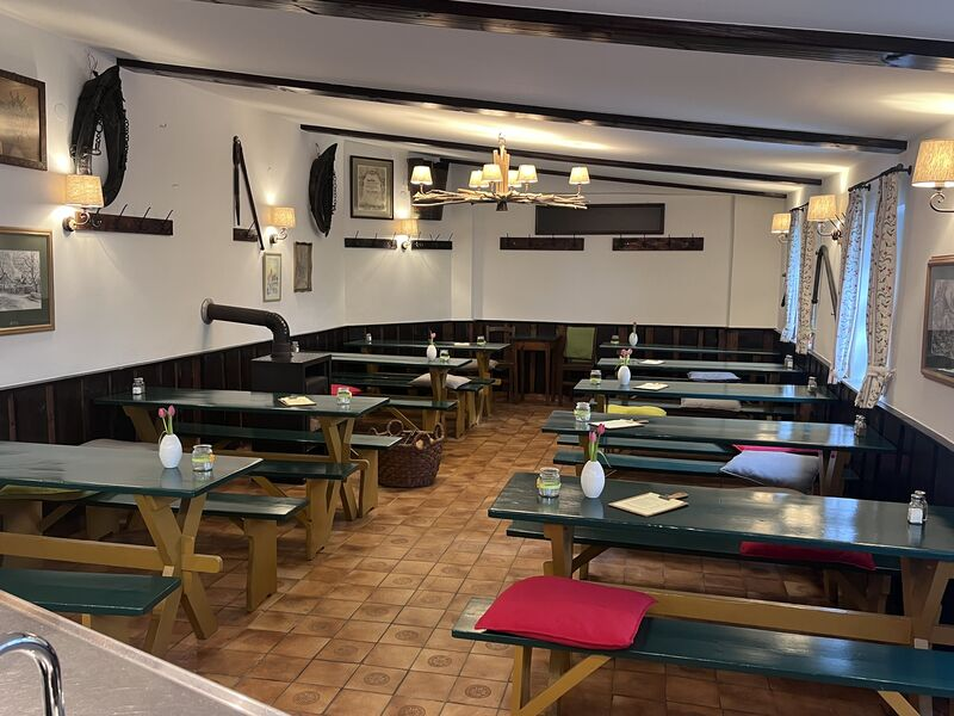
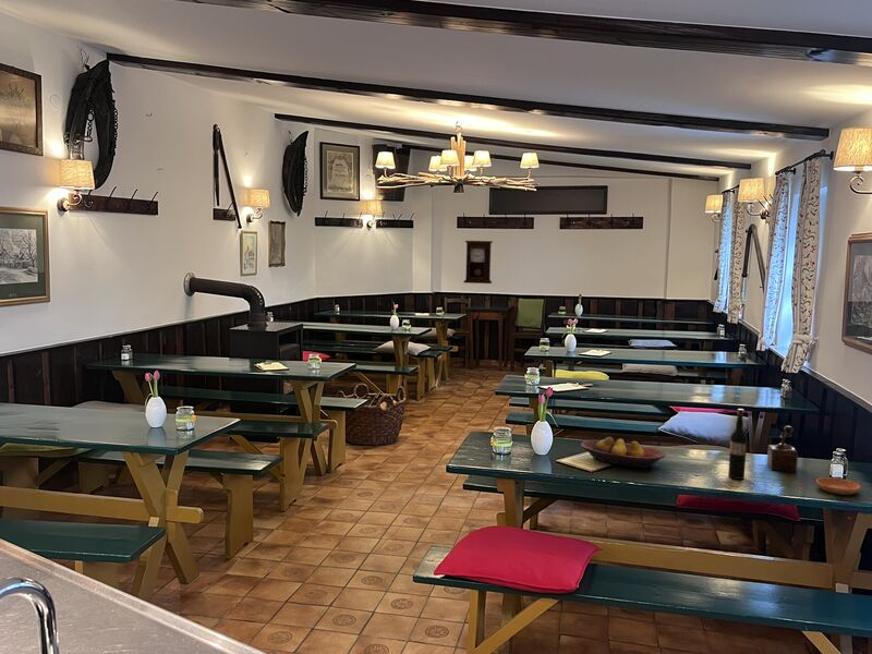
+ wine bottle [727,408,748,481]
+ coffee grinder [766,425,799,473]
+ fruit bowl [580,436,667,469]
+ pendulum clock [463,240,494,284]
+ saucer [815,476,861,496]
